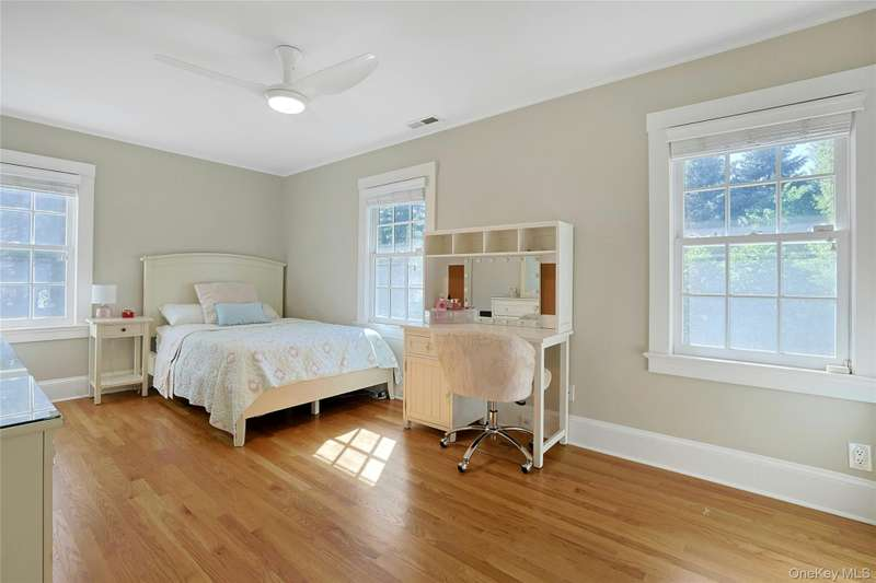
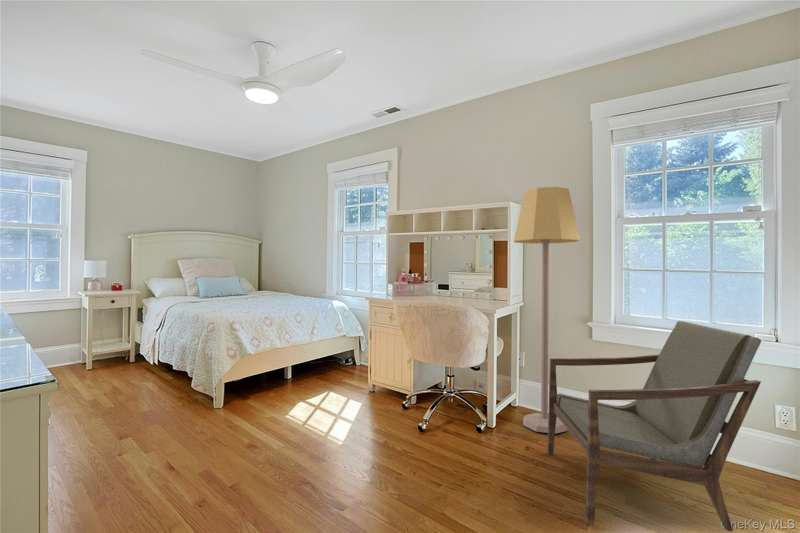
+ armchair [546,320,762,532]
+ lamp [513,186,581,435]
